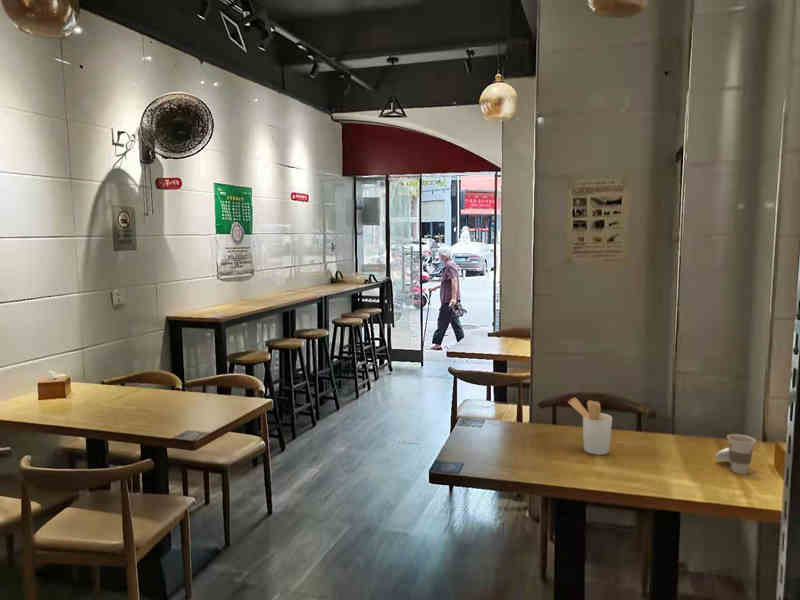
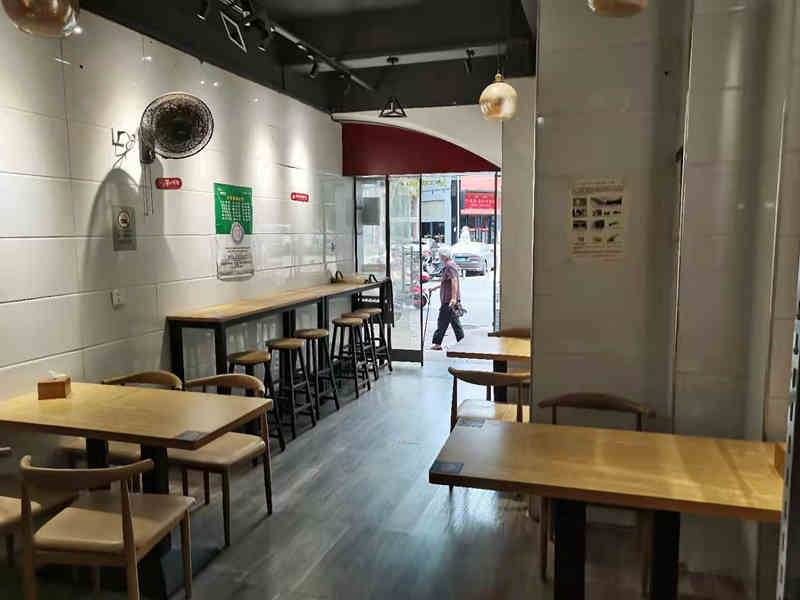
- cup [715,433,757,475]
- utensil holder [567,397,613,456]
